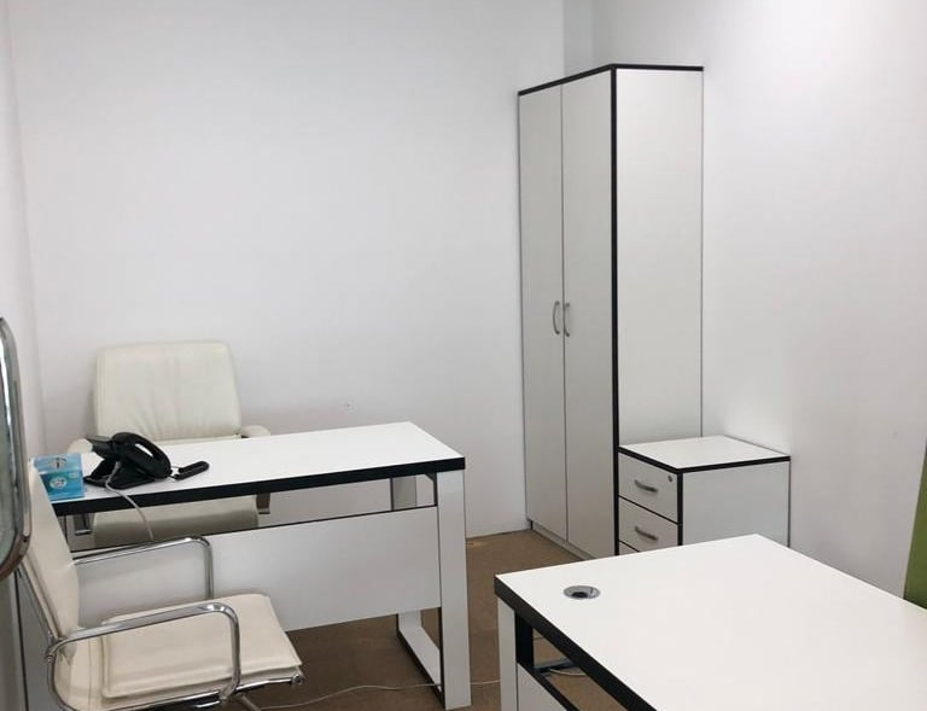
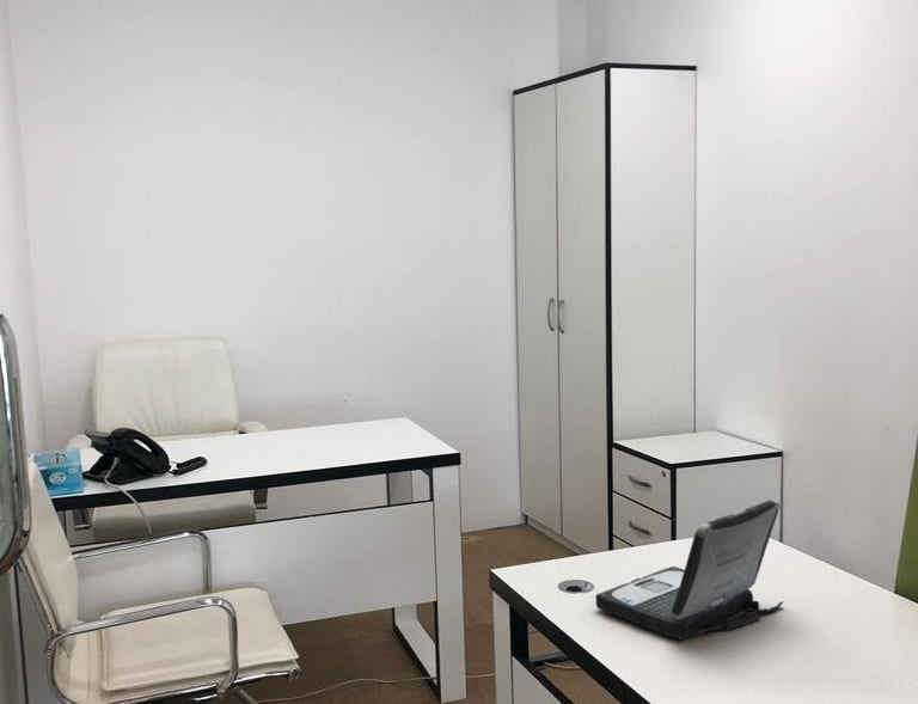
+ laptop [594,498,784,641]
